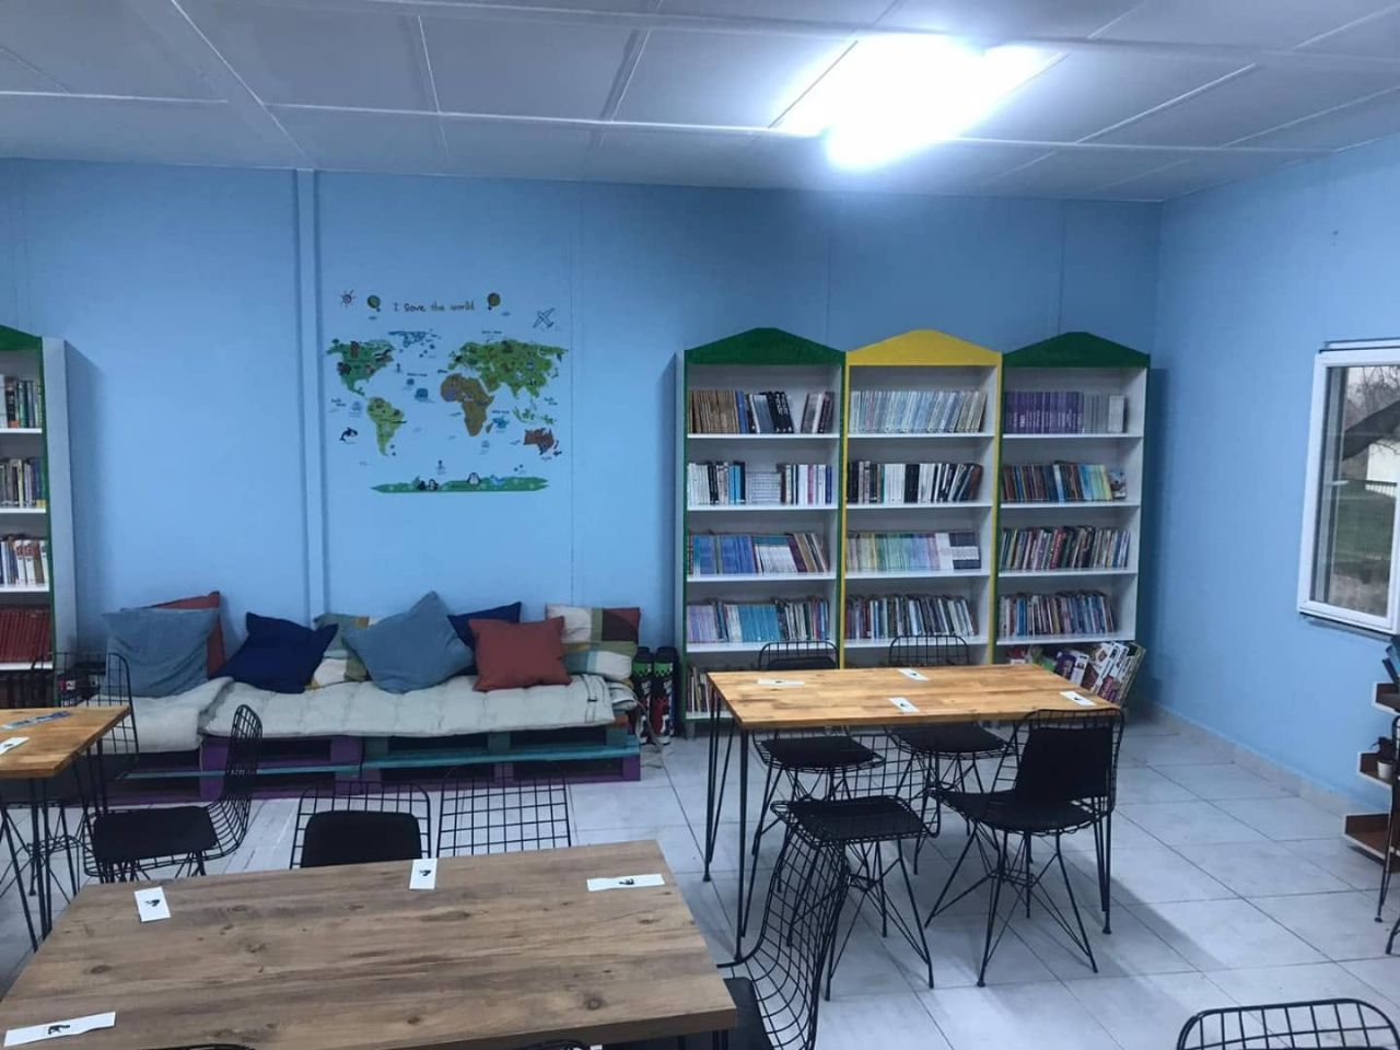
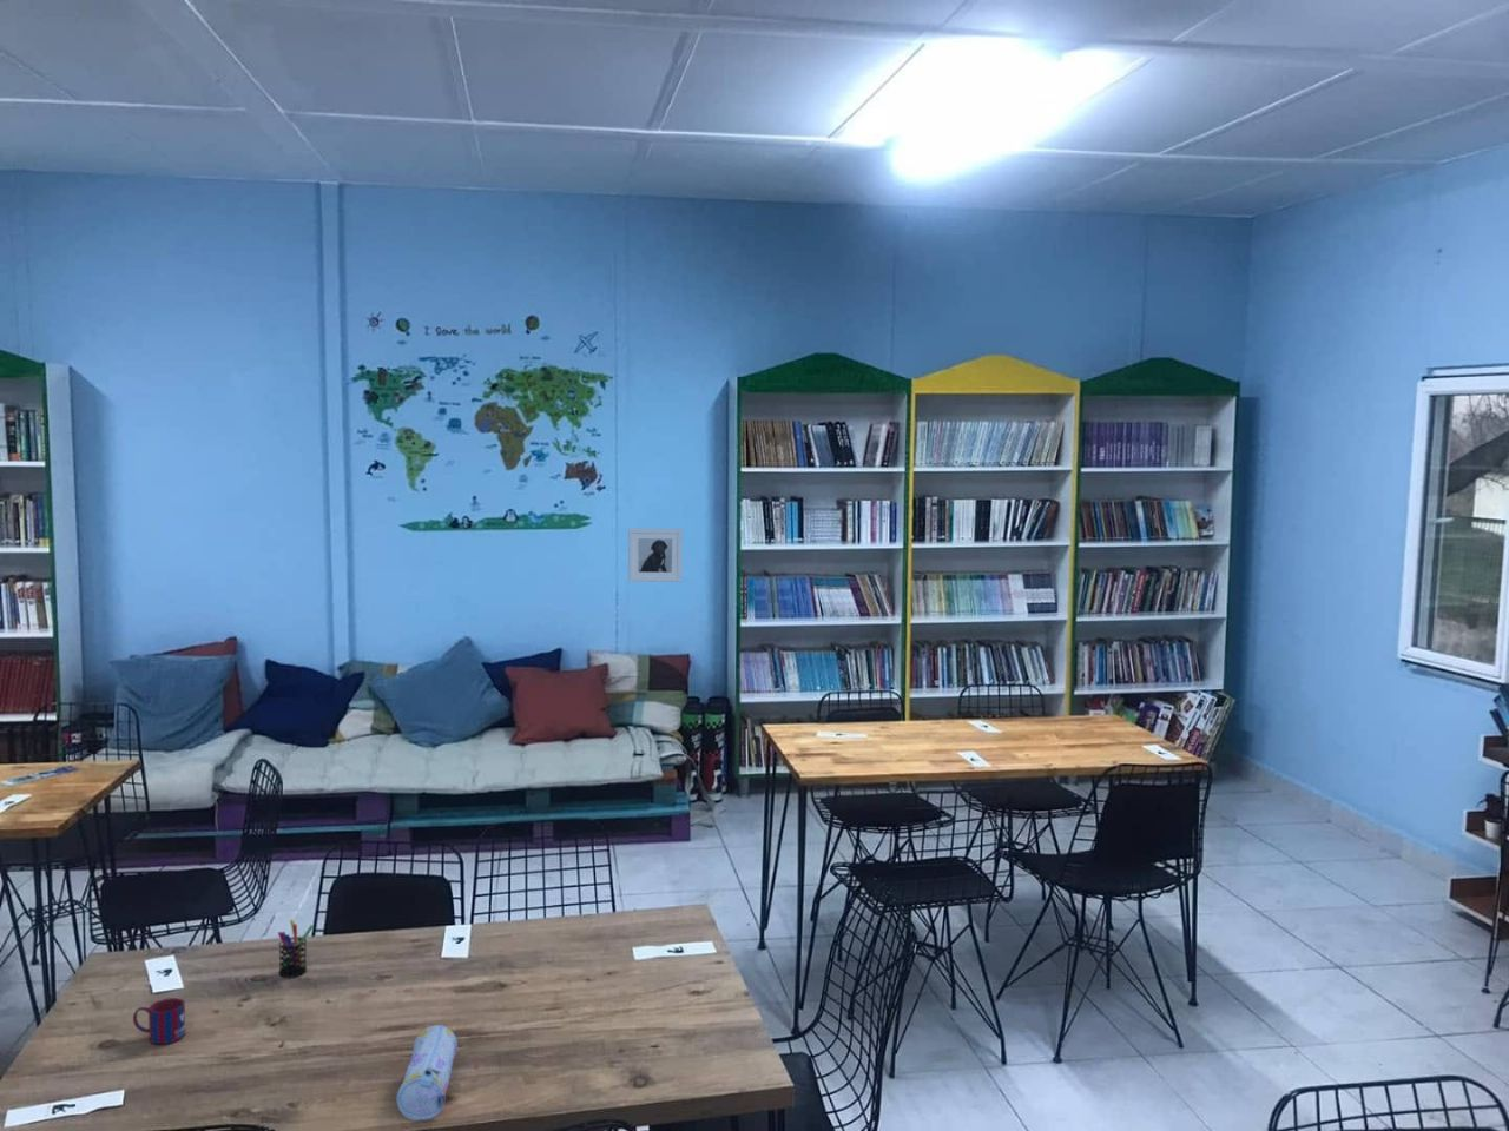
+ mug [132,997,187,1045]
+ pencil case [396,1024,459,1121]
+ pen holder [277,918,315,978]
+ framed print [627,527,682,583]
